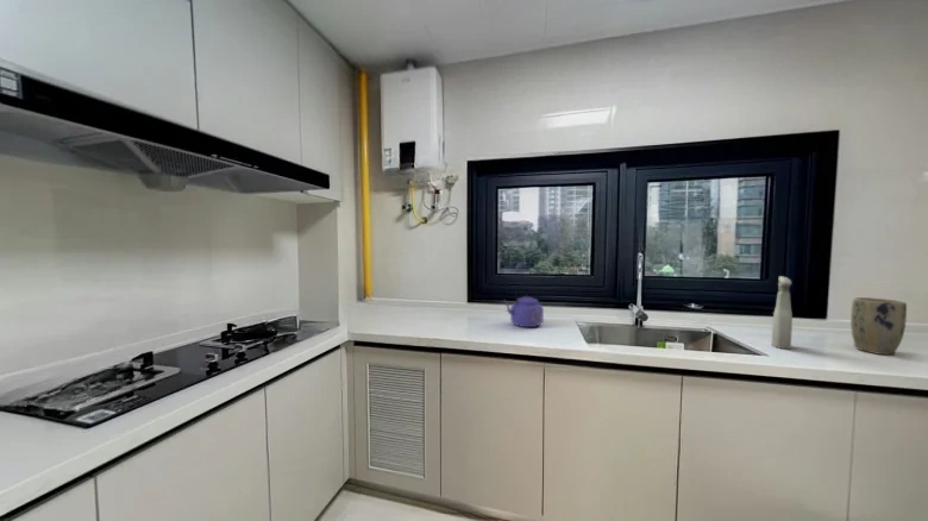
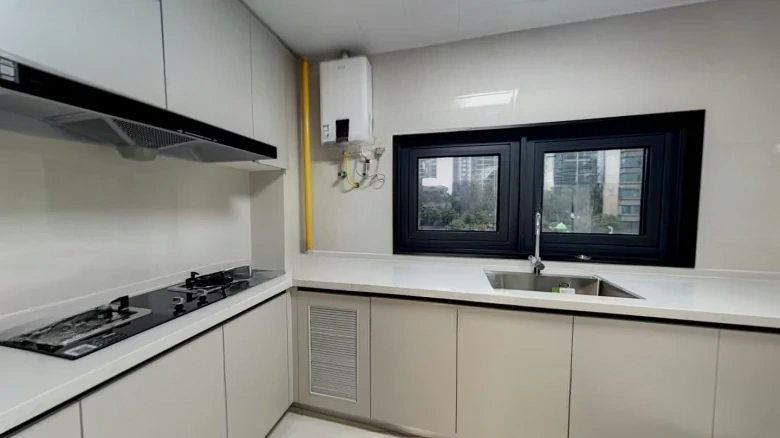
- kettle [502,283,545,328]
- plant pot [849,296,908,356]
- spray bottle [770,275,794,350]
